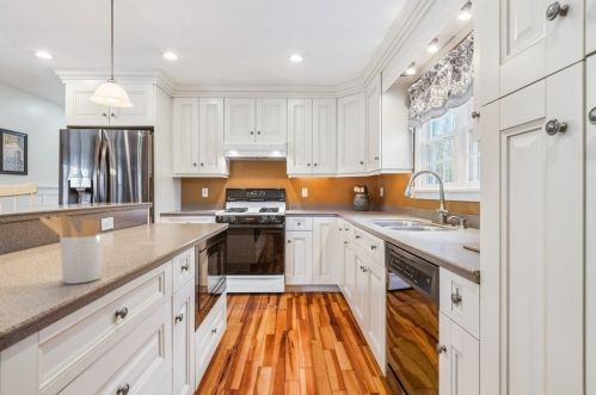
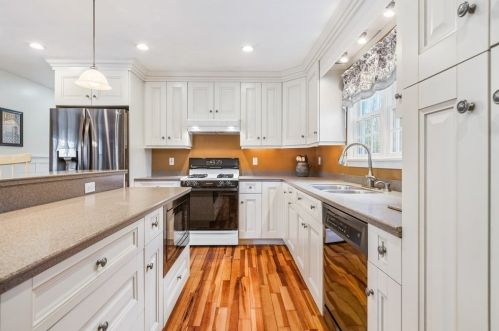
- utensil holder [38,214,105,285]
